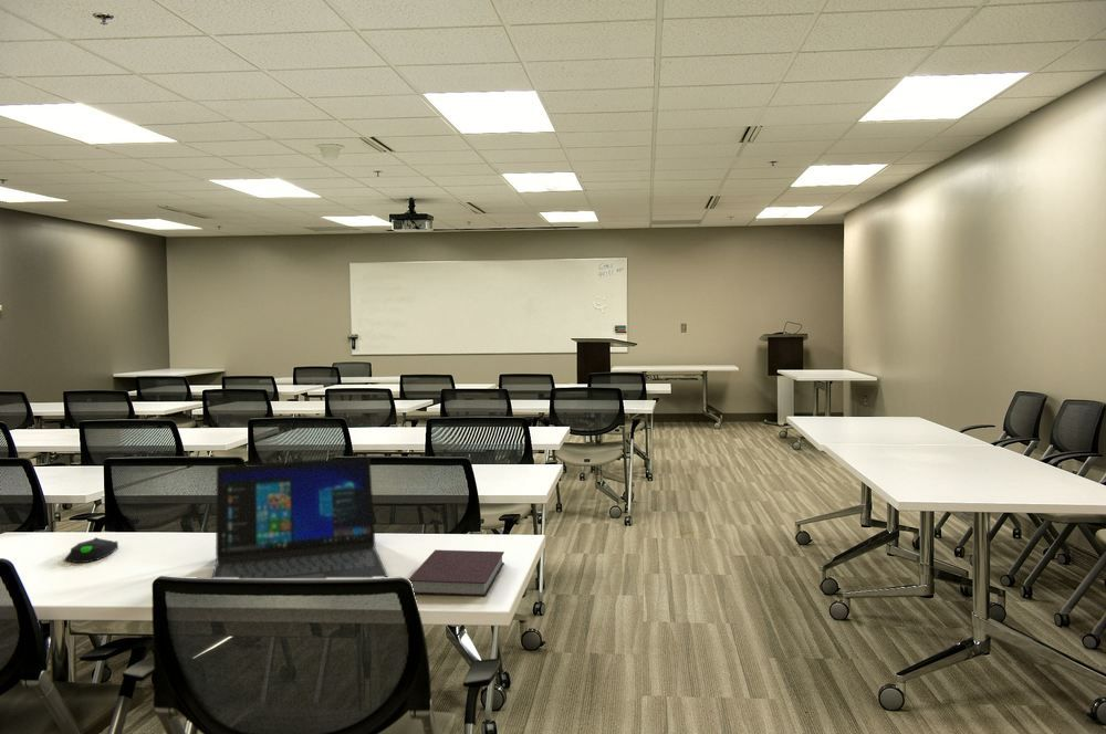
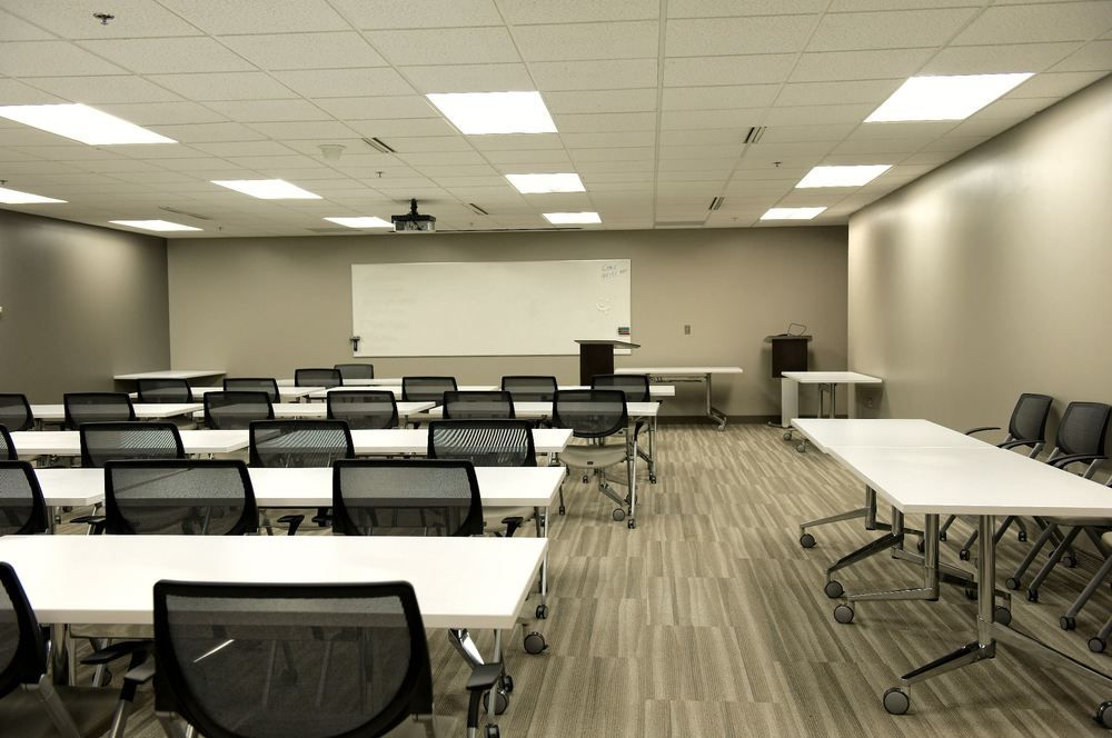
- notebook [408,548,505,597]
- laptop [211,455,389,580]
- computer mouse [63,536,119,564]
